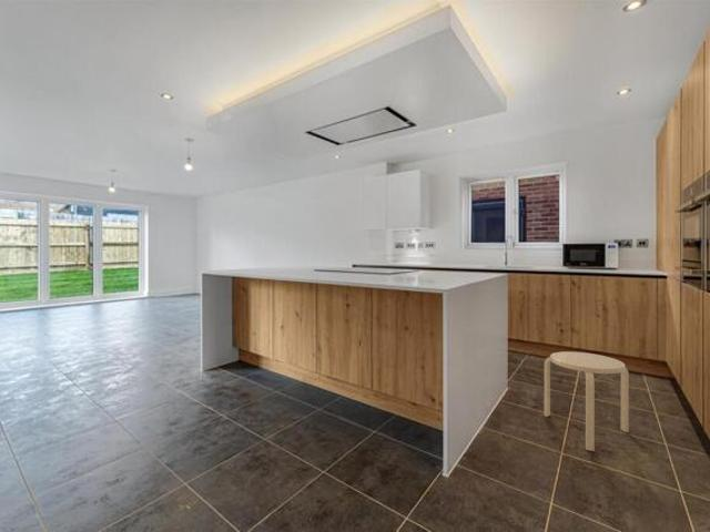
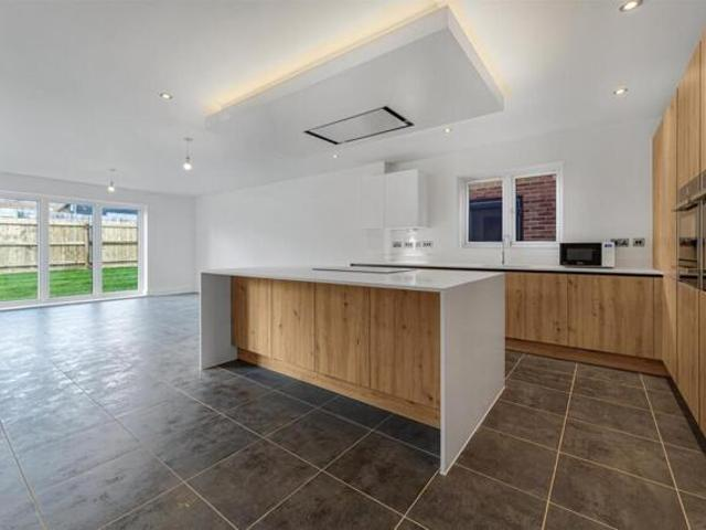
- stool [544,350,630,452]
